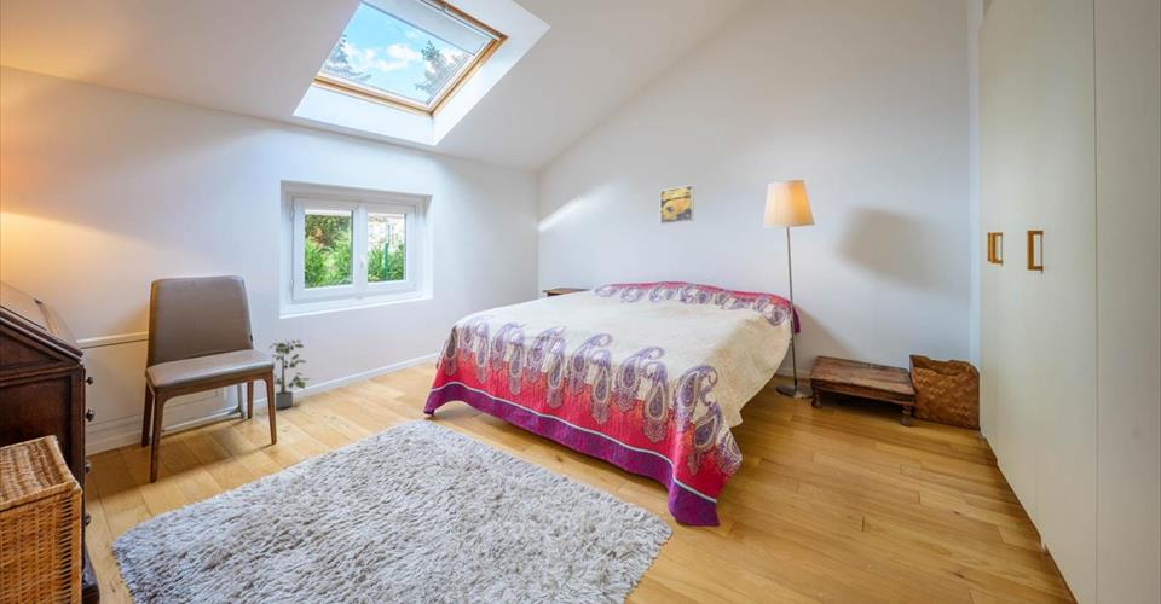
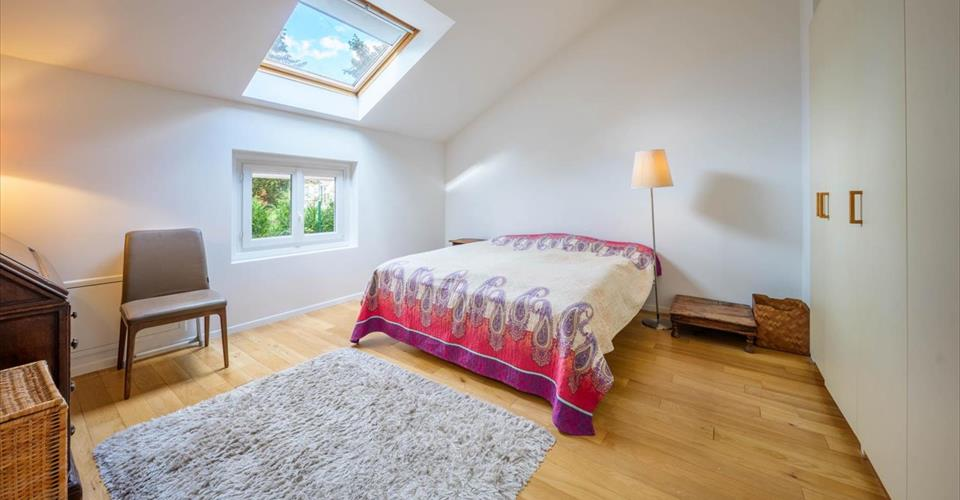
- potted plant [268,339,312,410]
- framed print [659,185,694,226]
